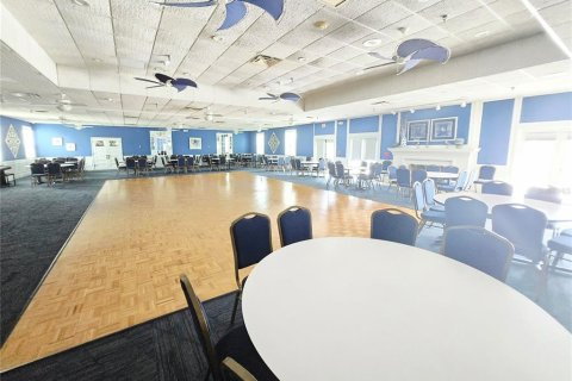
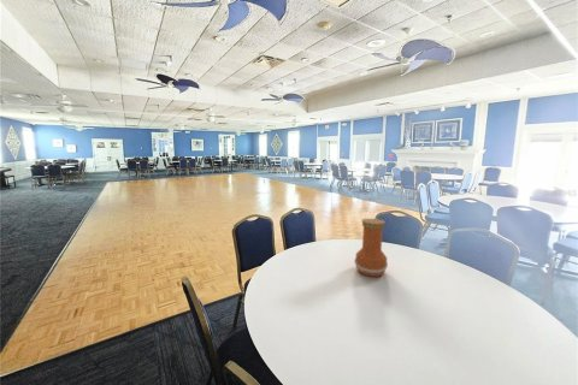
+ vase [353,218,389,278]
